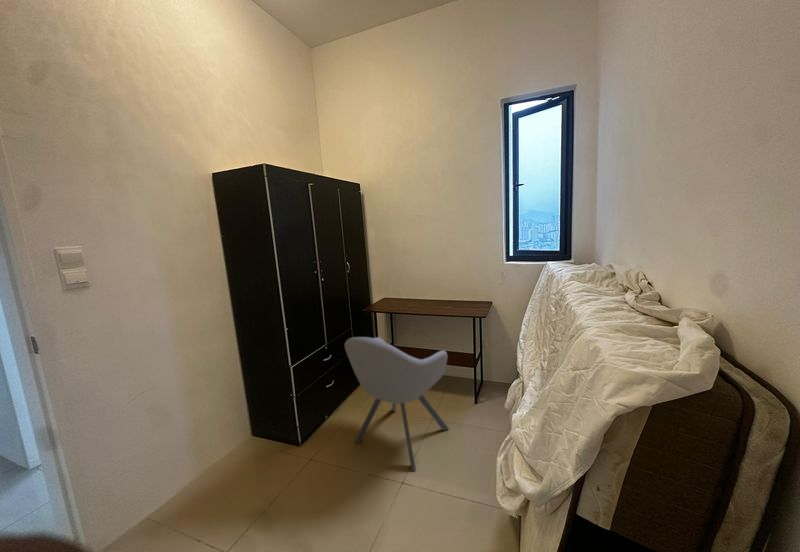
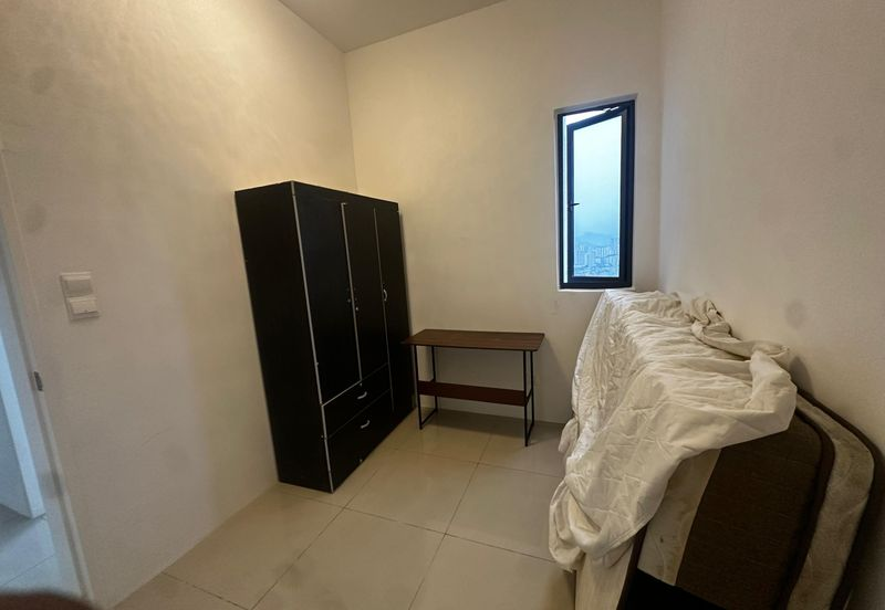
- chair [344,336,450,473]
